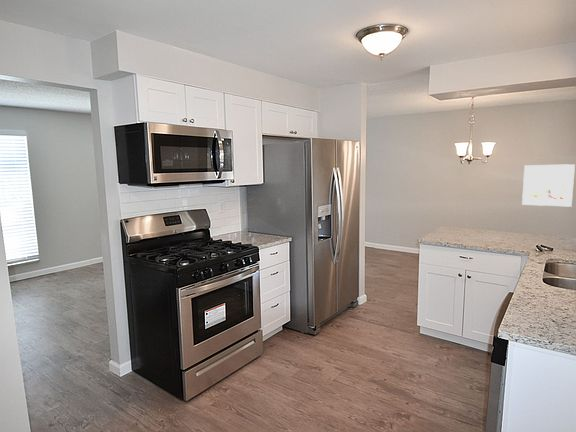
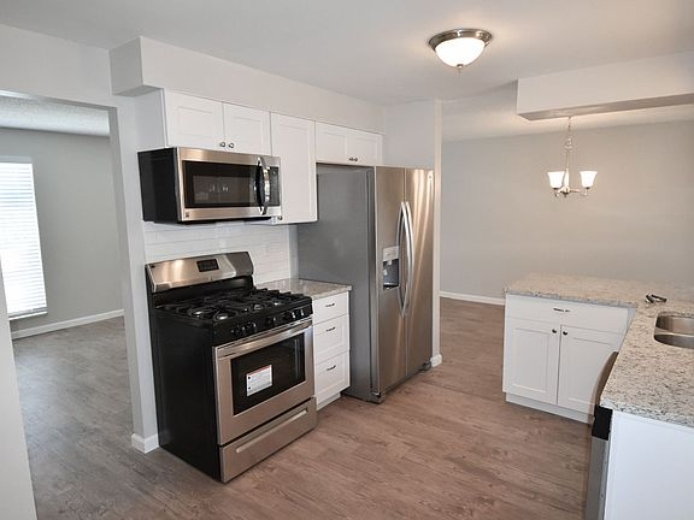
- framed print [521,163,576,208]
